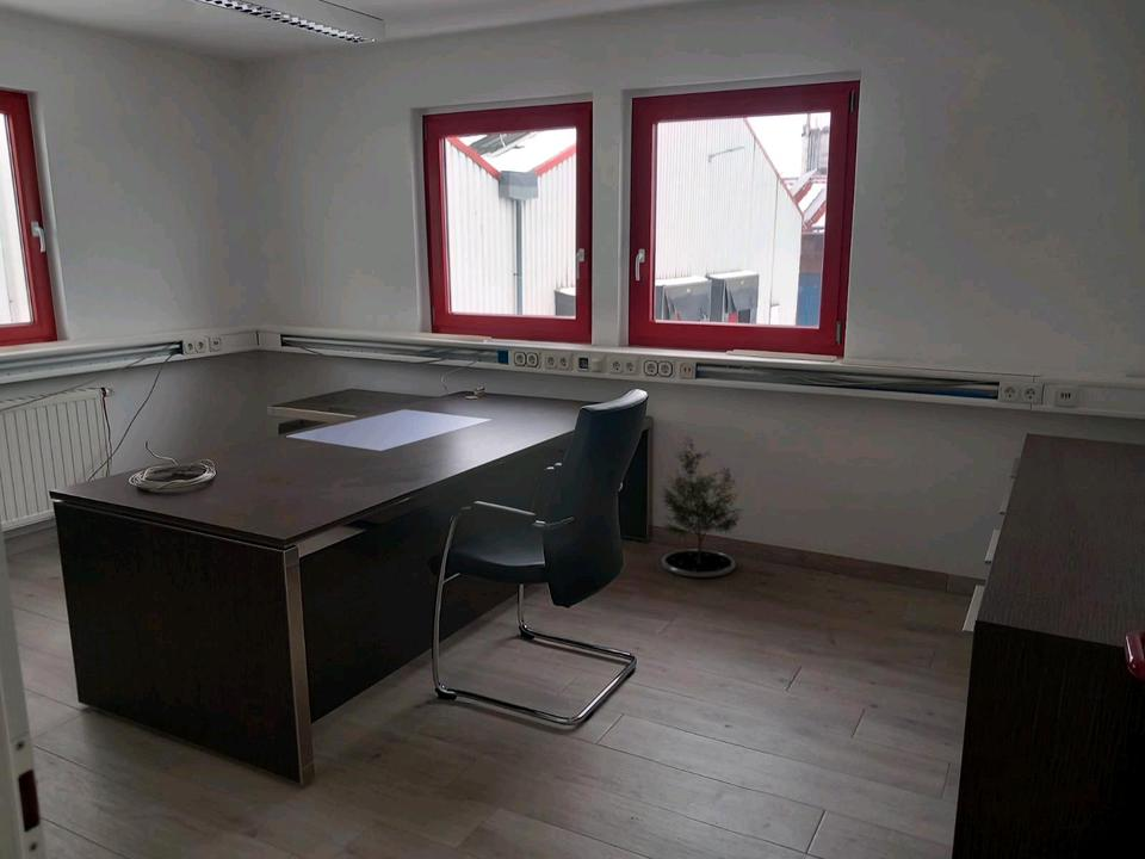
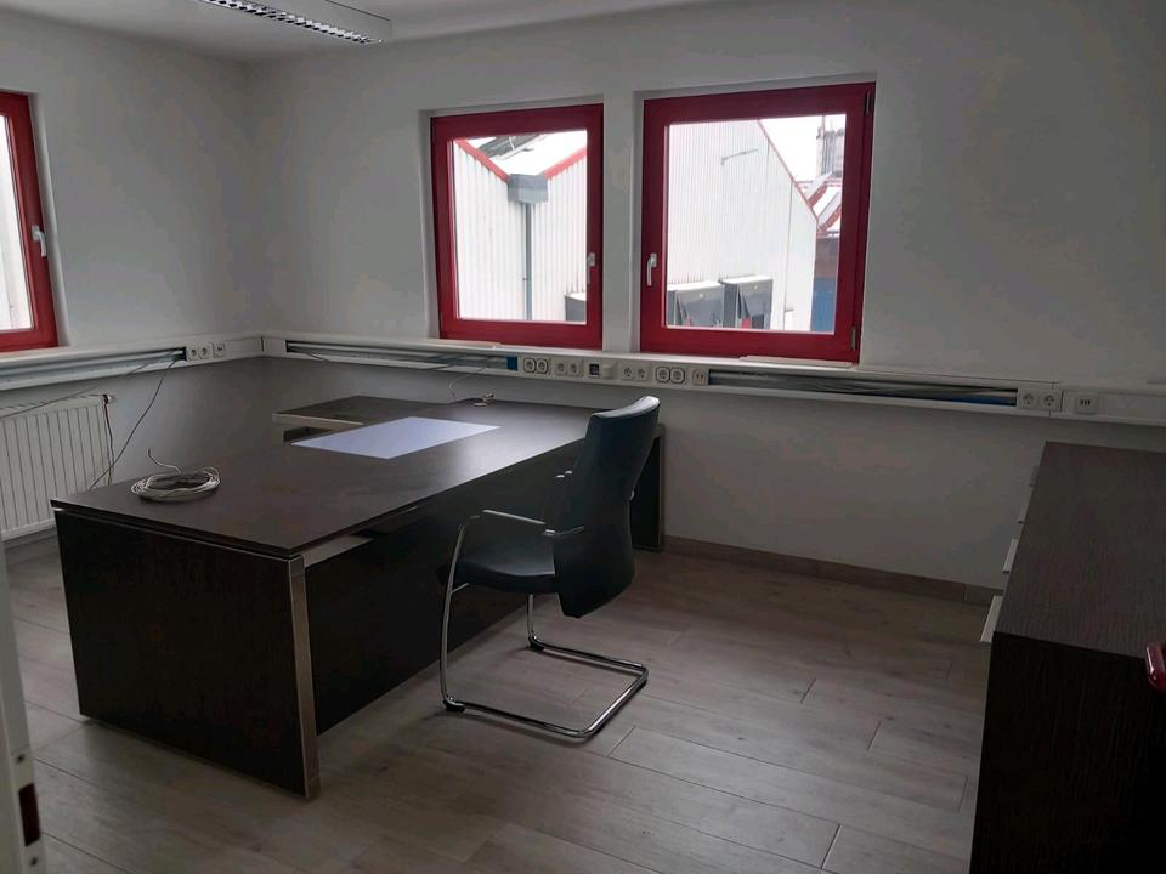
- potted tree [656,437,743,579]
